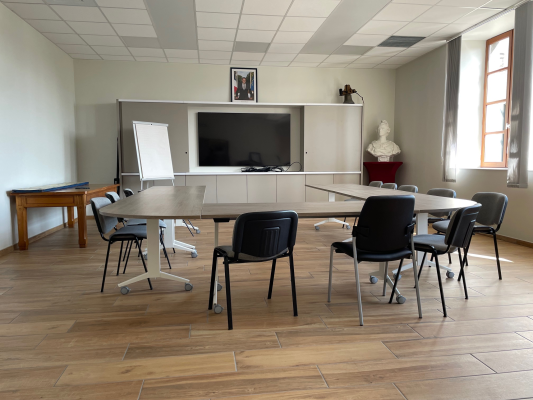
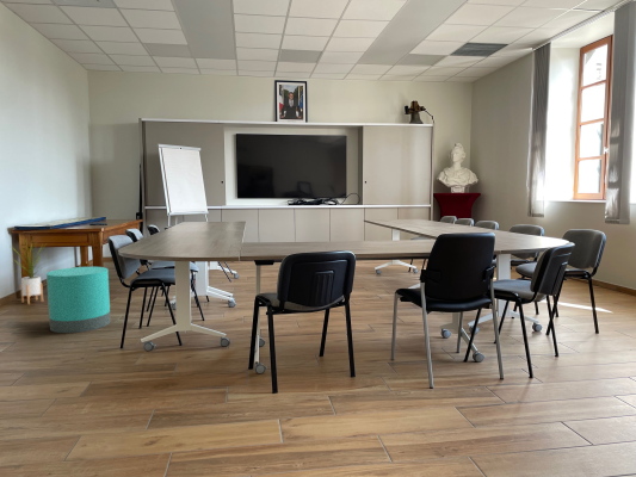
+ house plant [8,238,50,305]
+ trash can [45,266,111,334]
